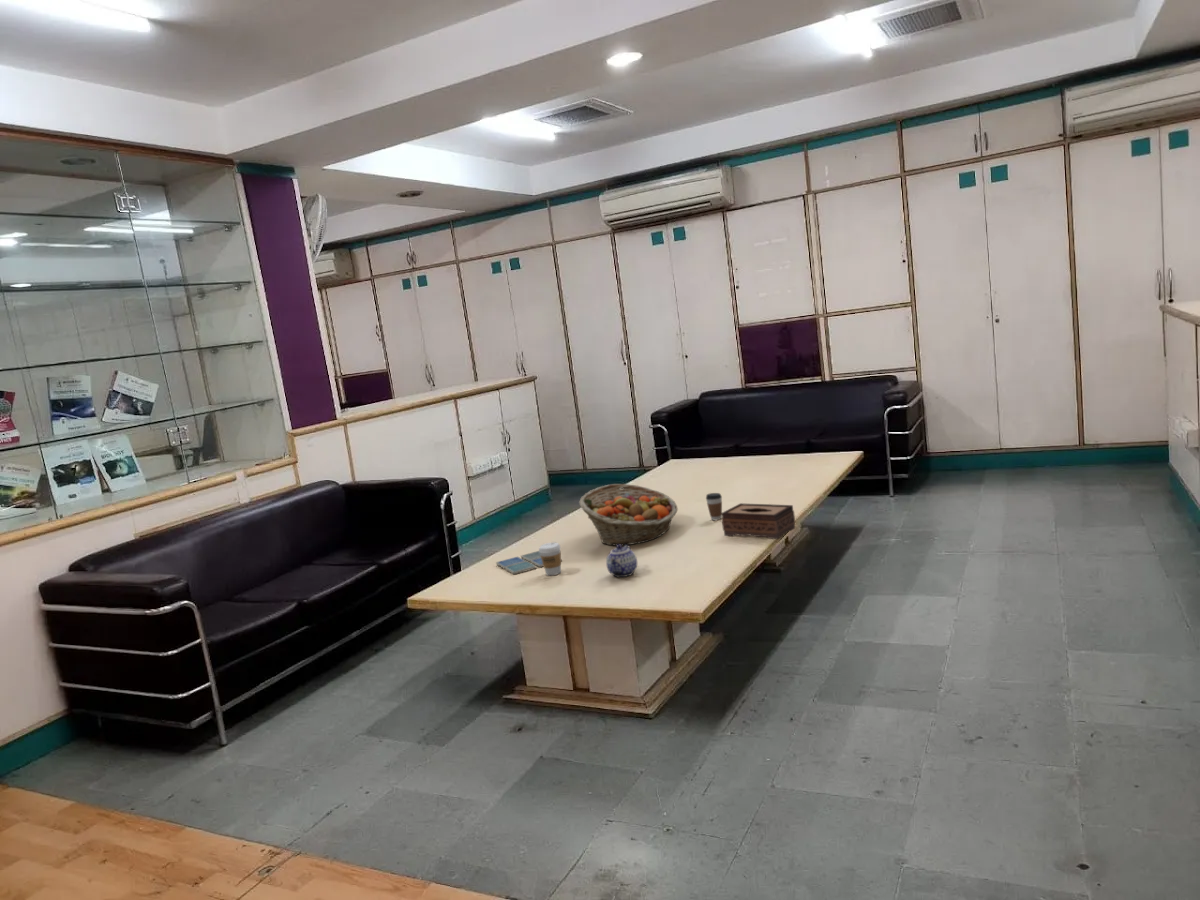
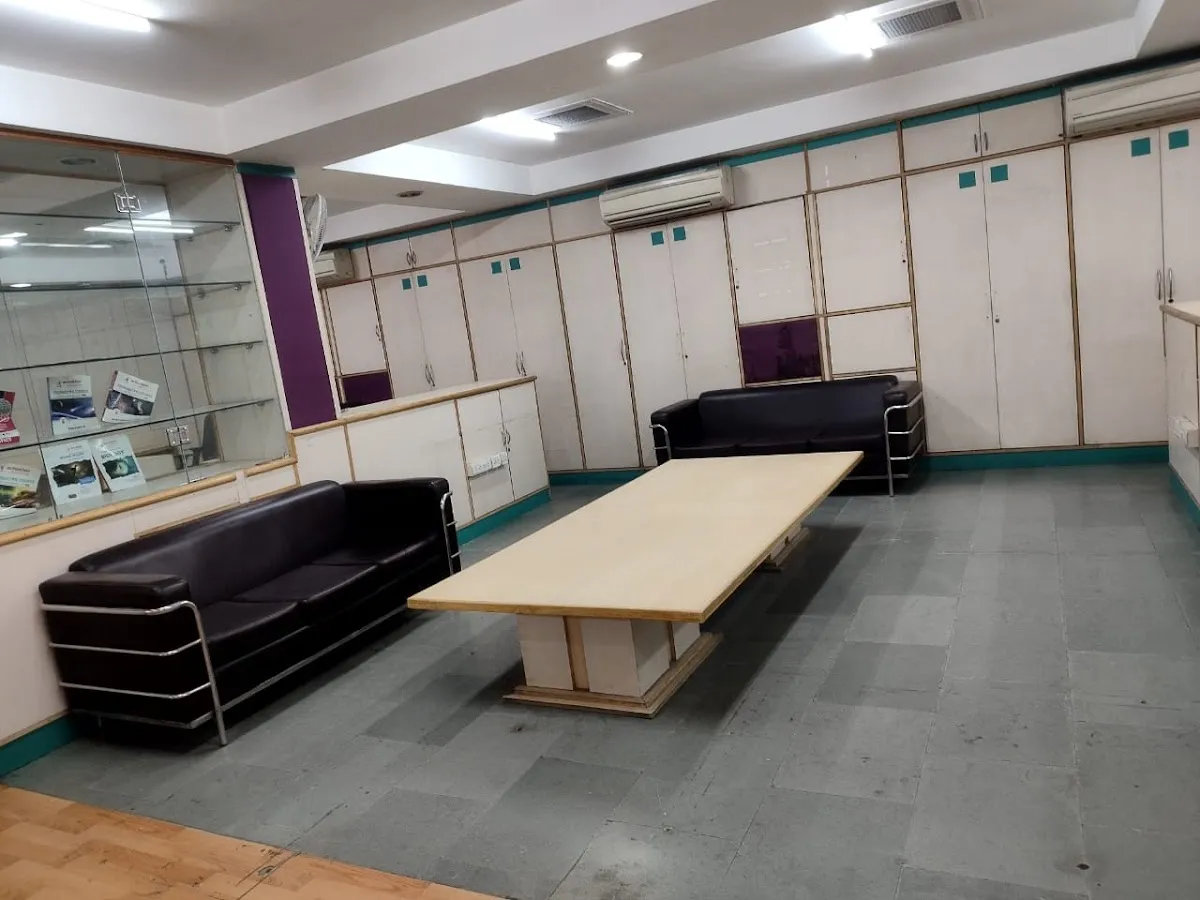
- drink coaster [495,550,563,575]
- coffee cup [538,541,562,576]
- teapot [605,544,638,578]
- fruit basket [578,483,679,546]
- coffee cup [705,492,723,521]
- tissue box [721,502,796,540]
